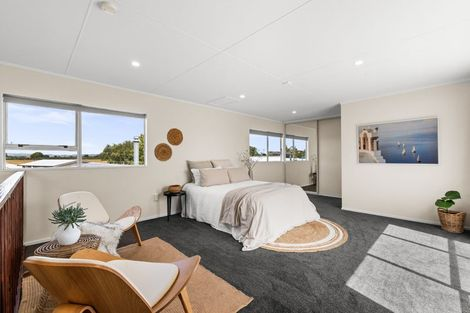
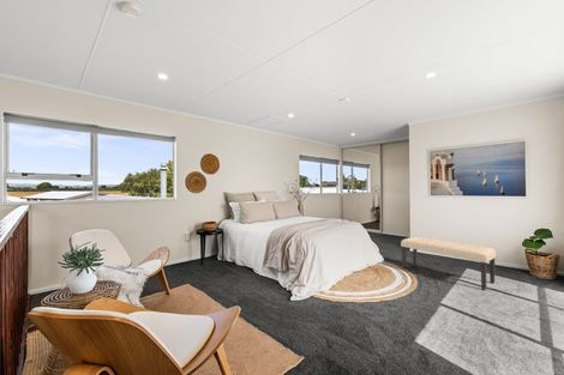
+ bench [400,235,498,291]
